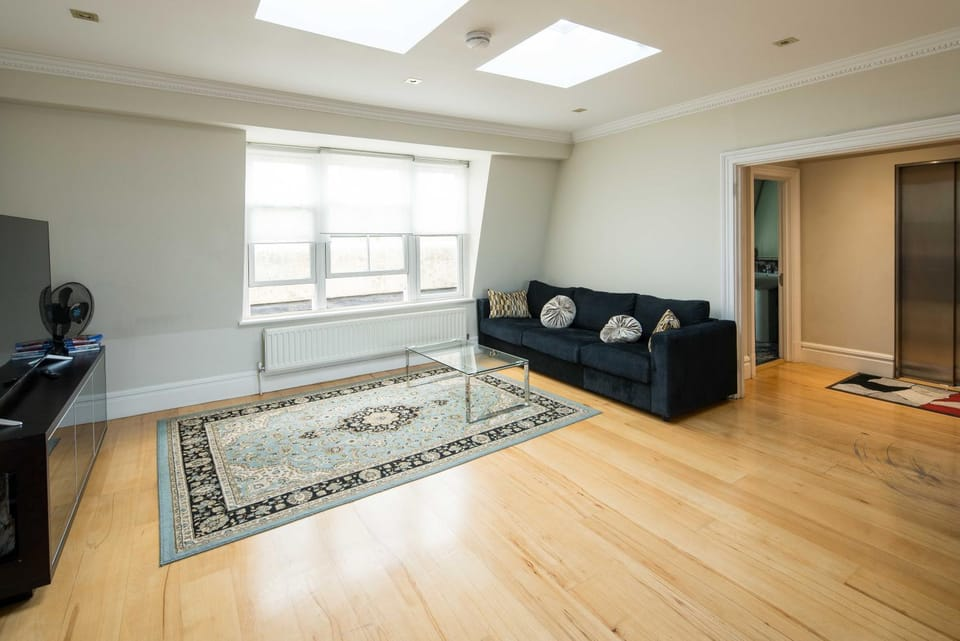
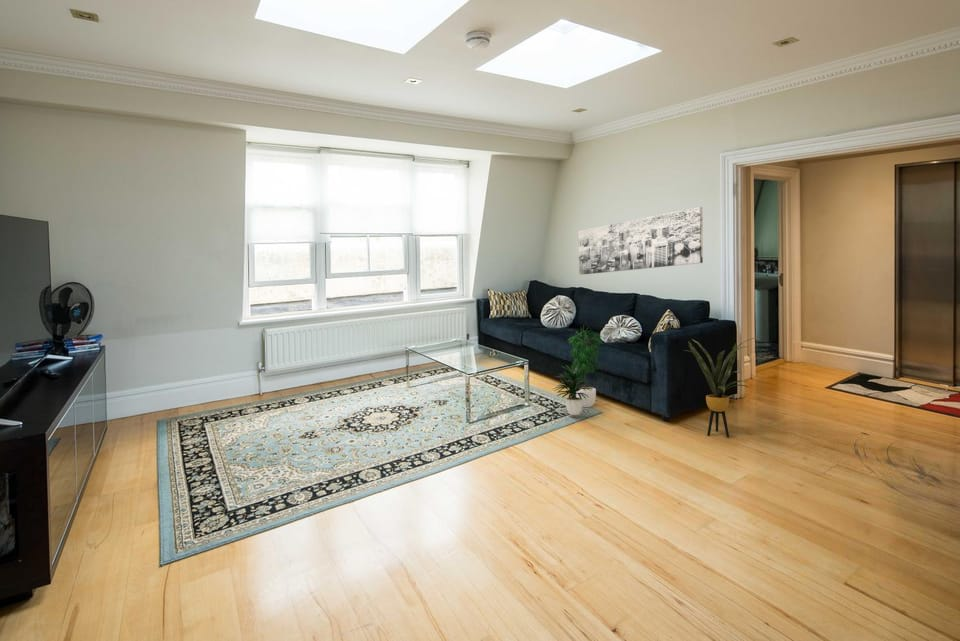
+ wall art [578,206,704,276]
+ house plant [684,336,763,438]
+ potted plant [552,324,605,416]
